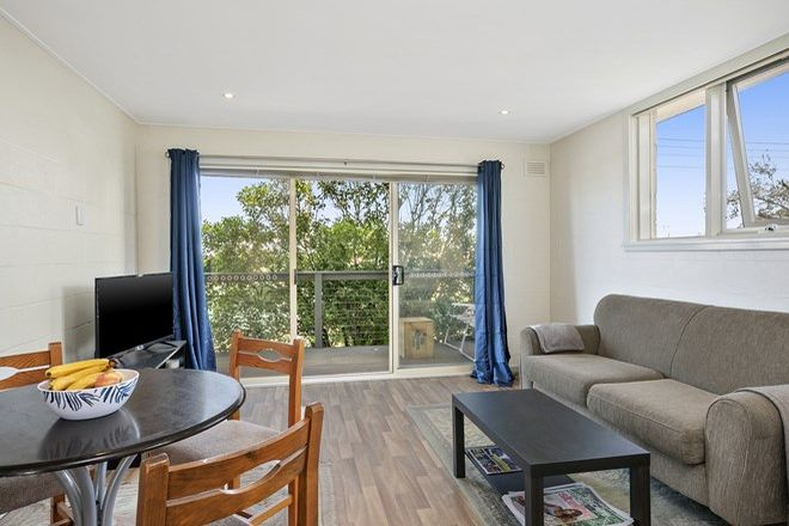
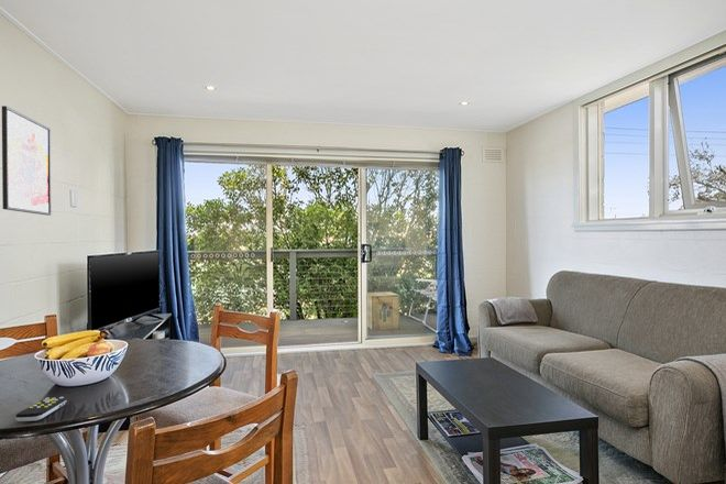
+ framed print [1,105,52,217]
+ remote control [14,396,67,422]
